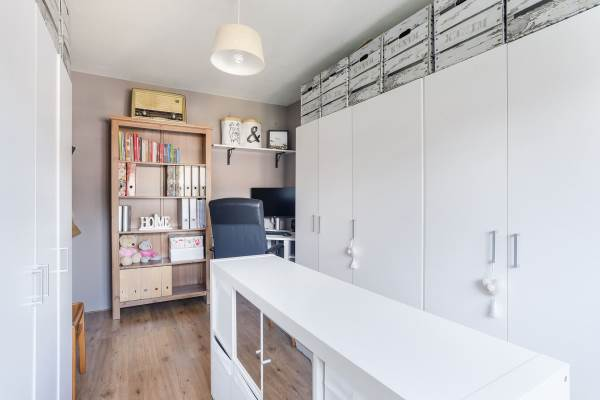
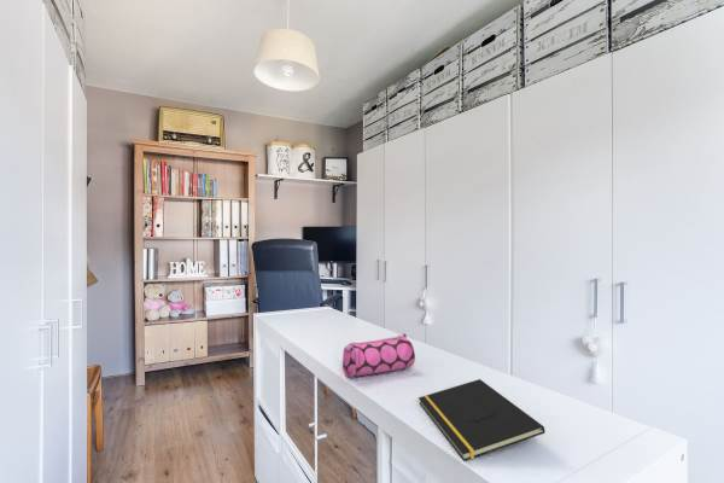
+ notepad [418,378,547,462]
+ pencil case [341,332,416,378]
